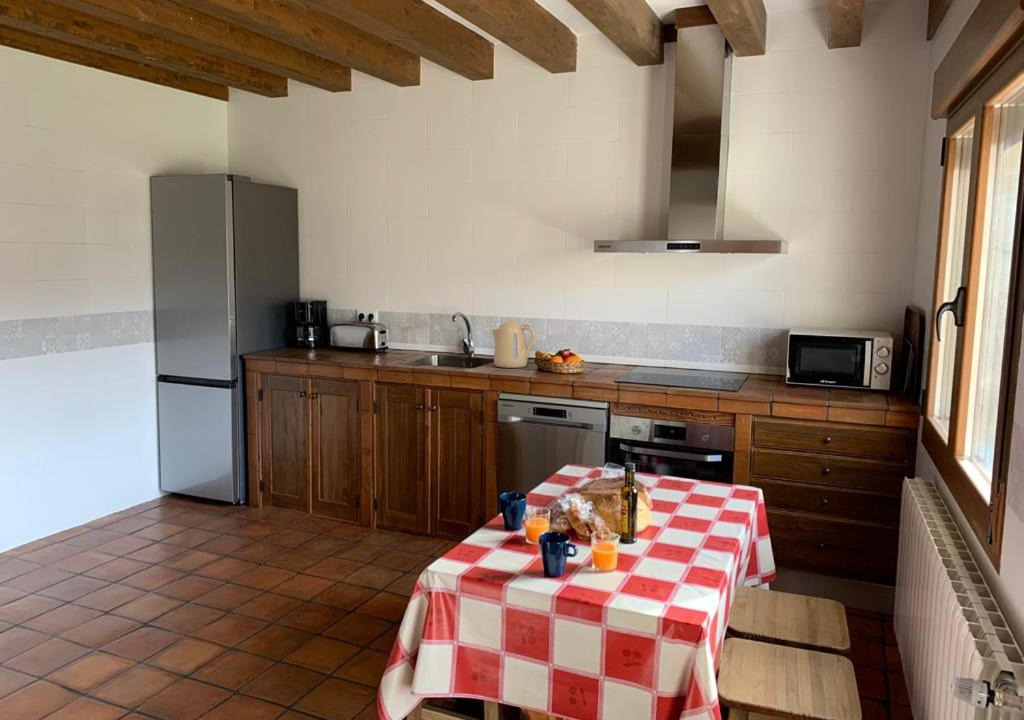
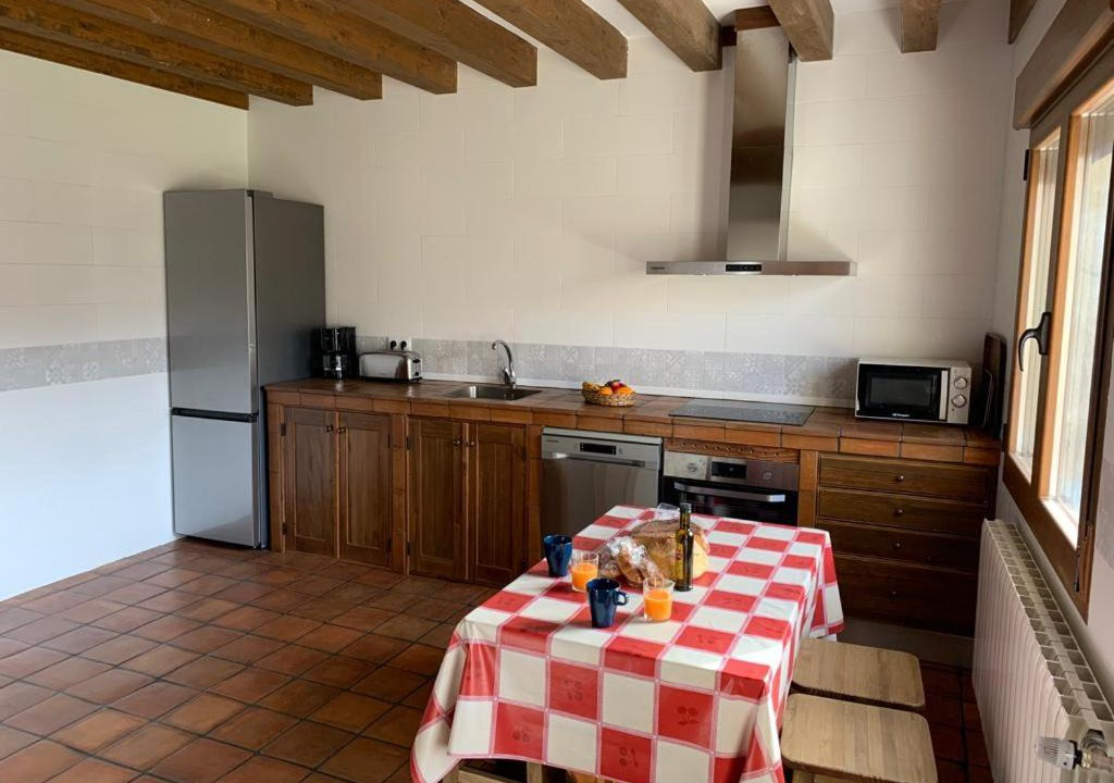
- kettle [490,319,537,369]
